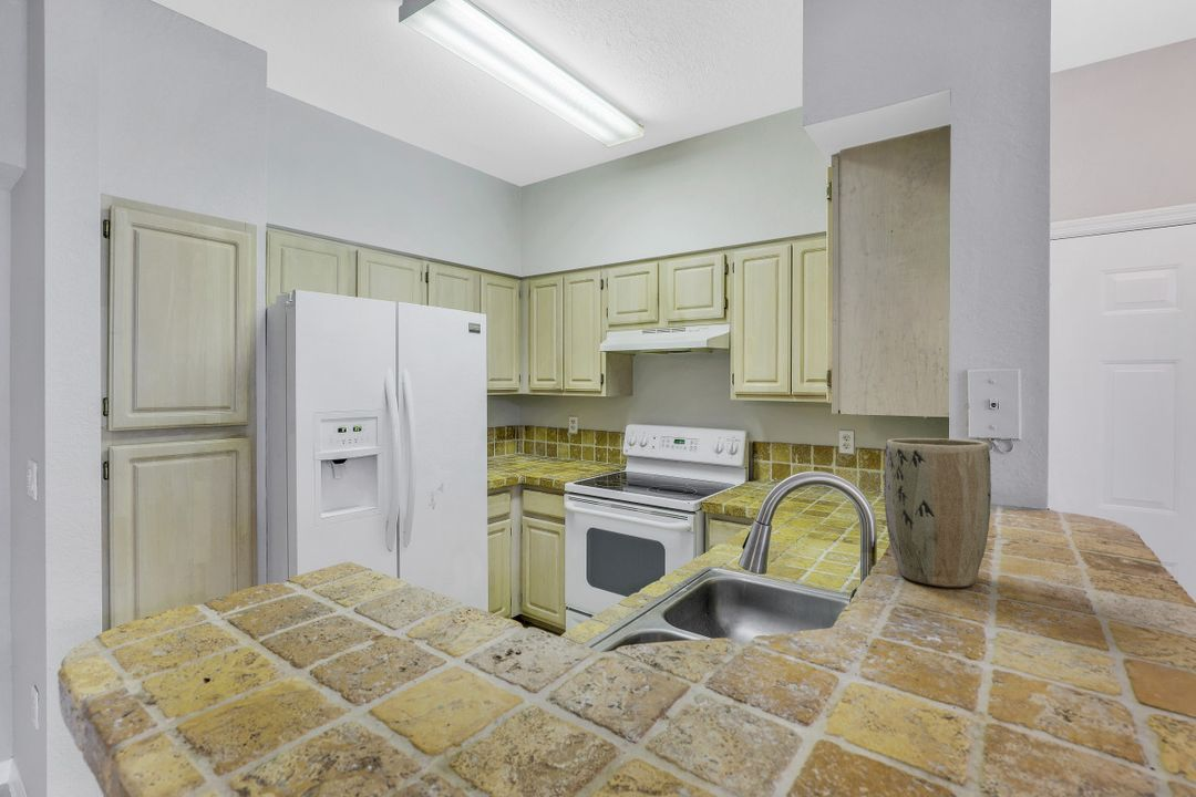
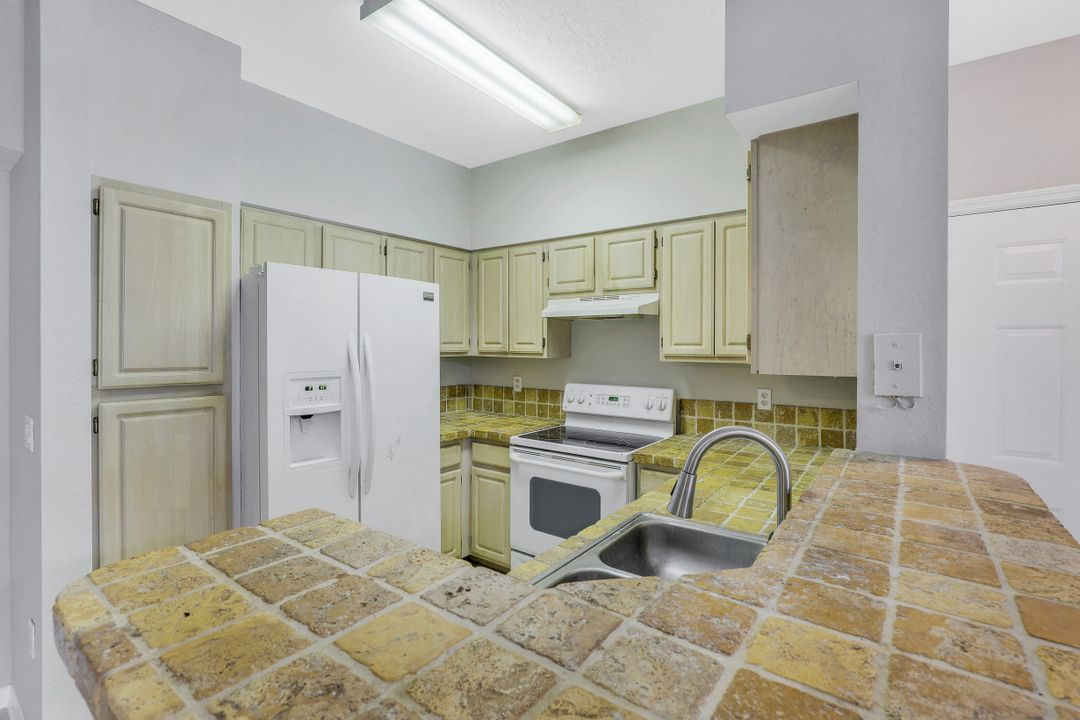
- plant pot [883,437,992,588]
